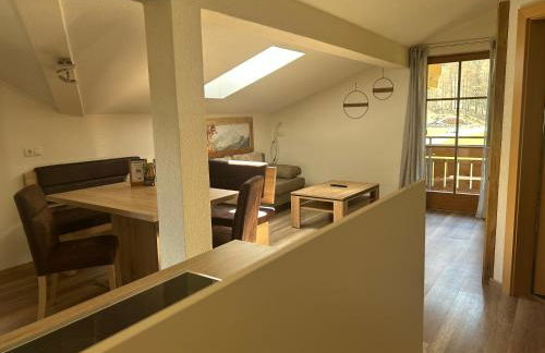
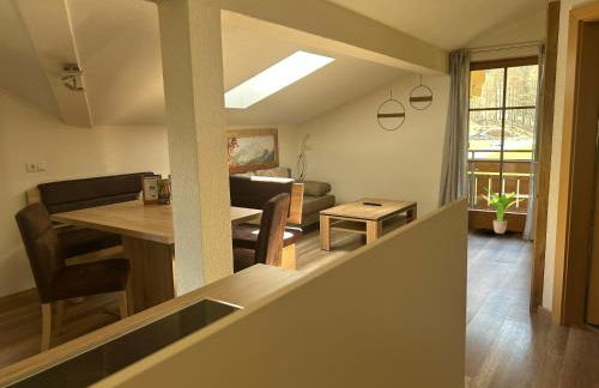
+ potted plant [482,186,525,235]
